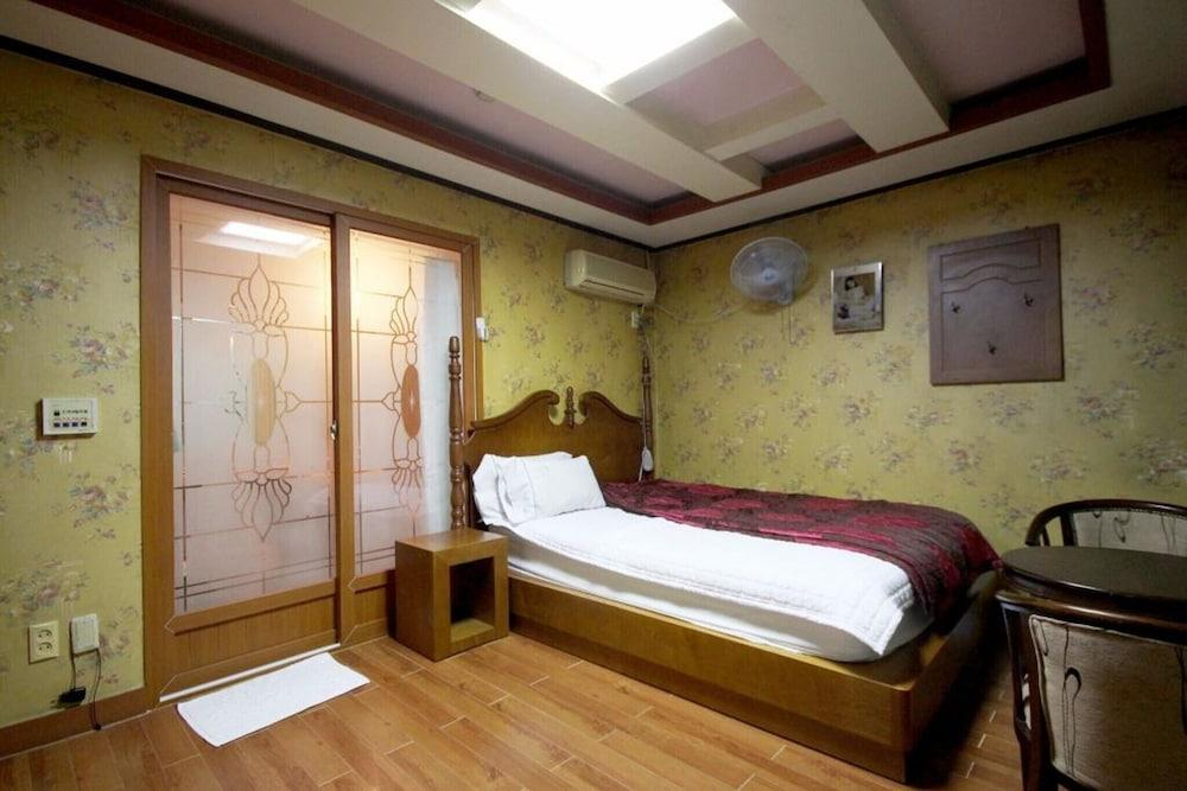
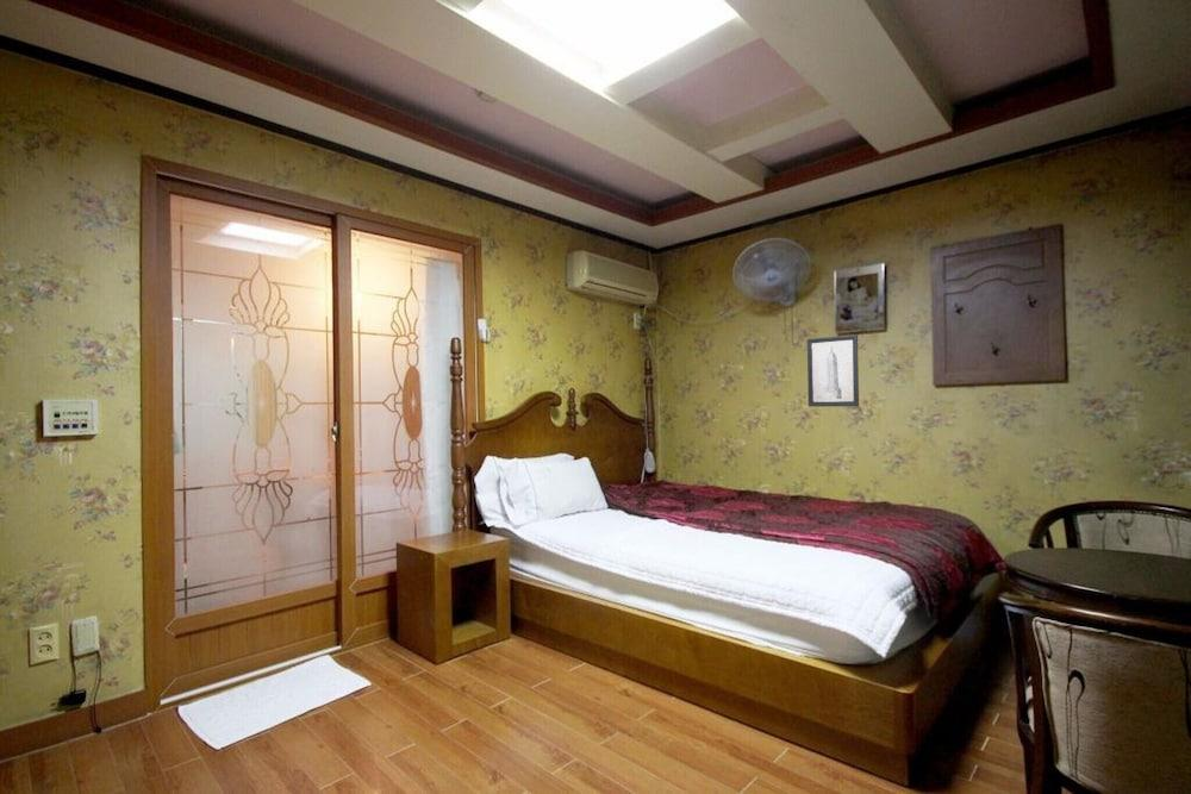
+ wall art [806,333,860,407]
